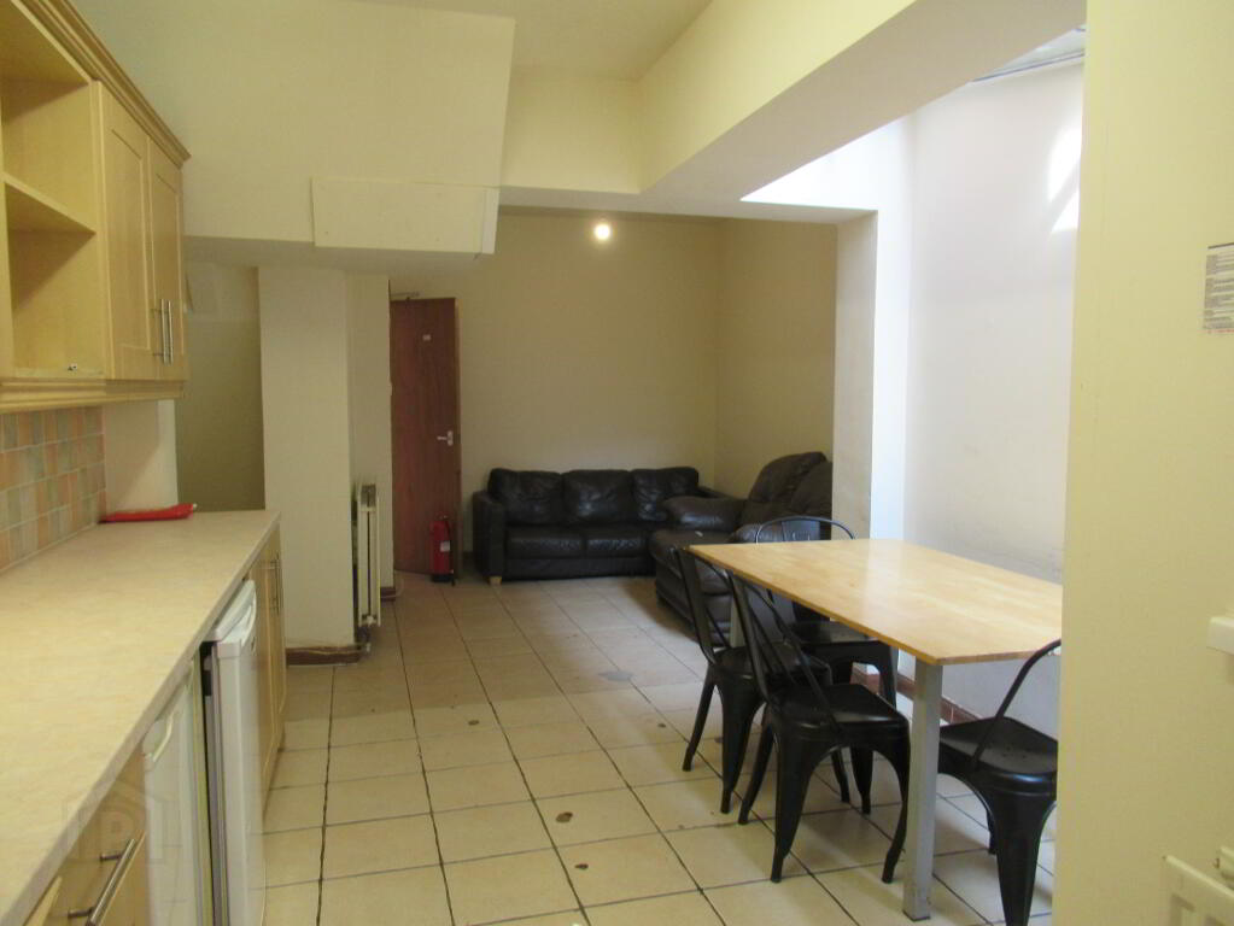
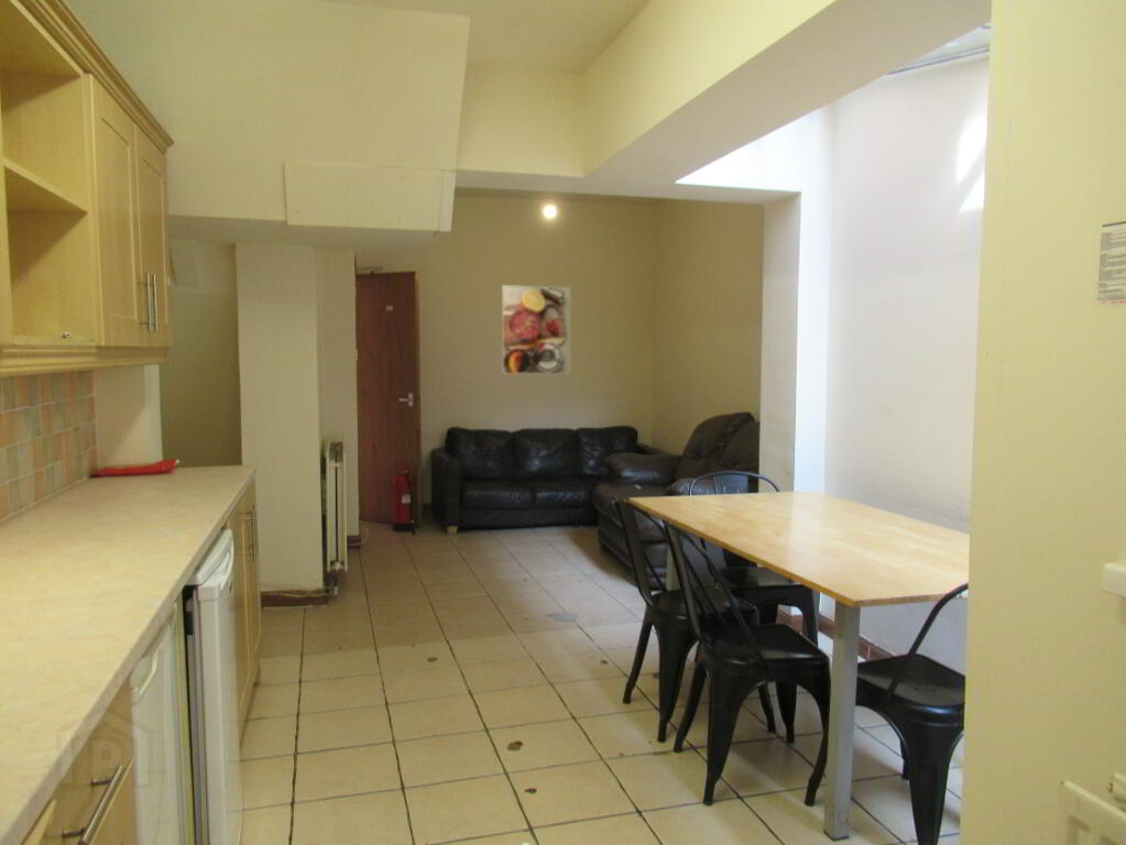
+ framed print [501,284,571,375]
